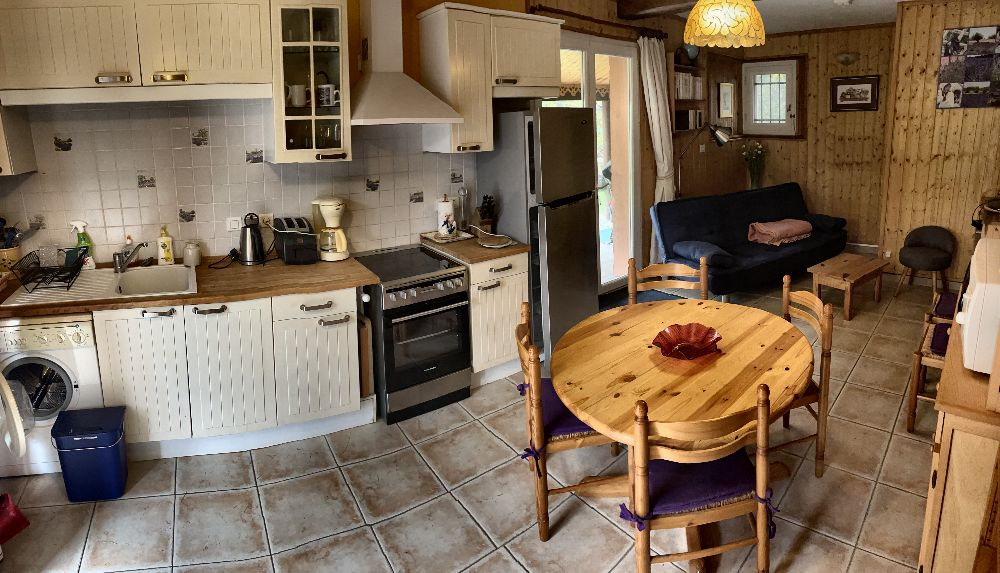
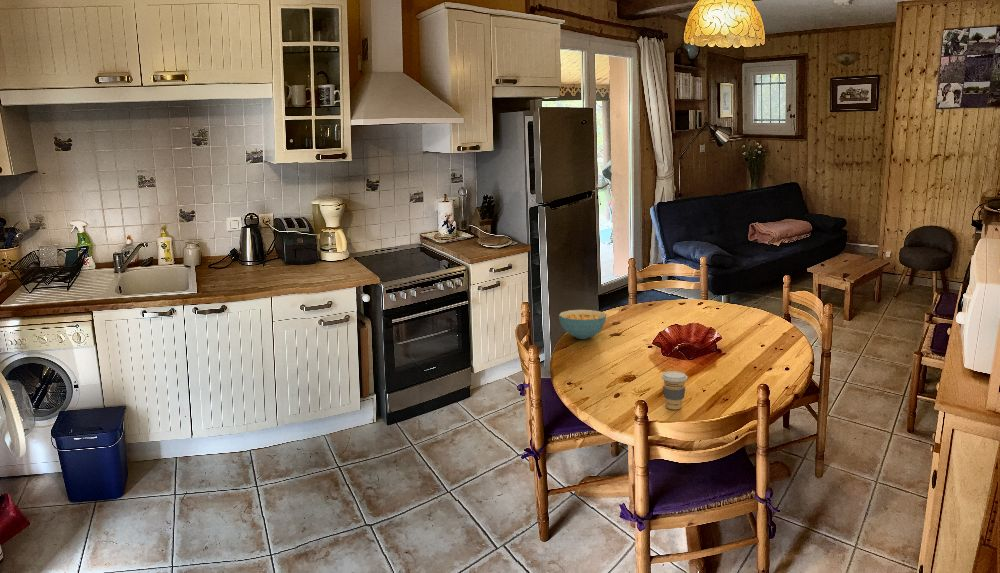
+ cereal bowl [558,309,607,340]
+ coffee cup [660,370,689,410]
